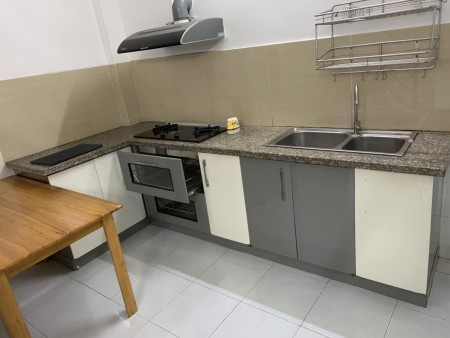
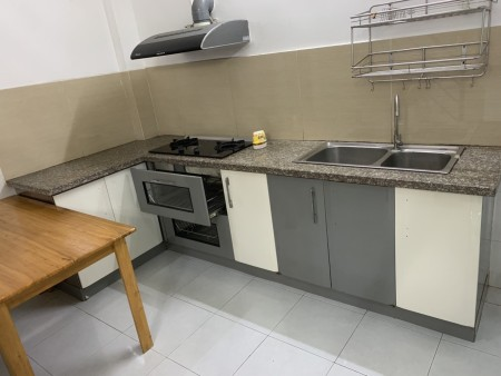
- cutting board [29,143,104,167]
